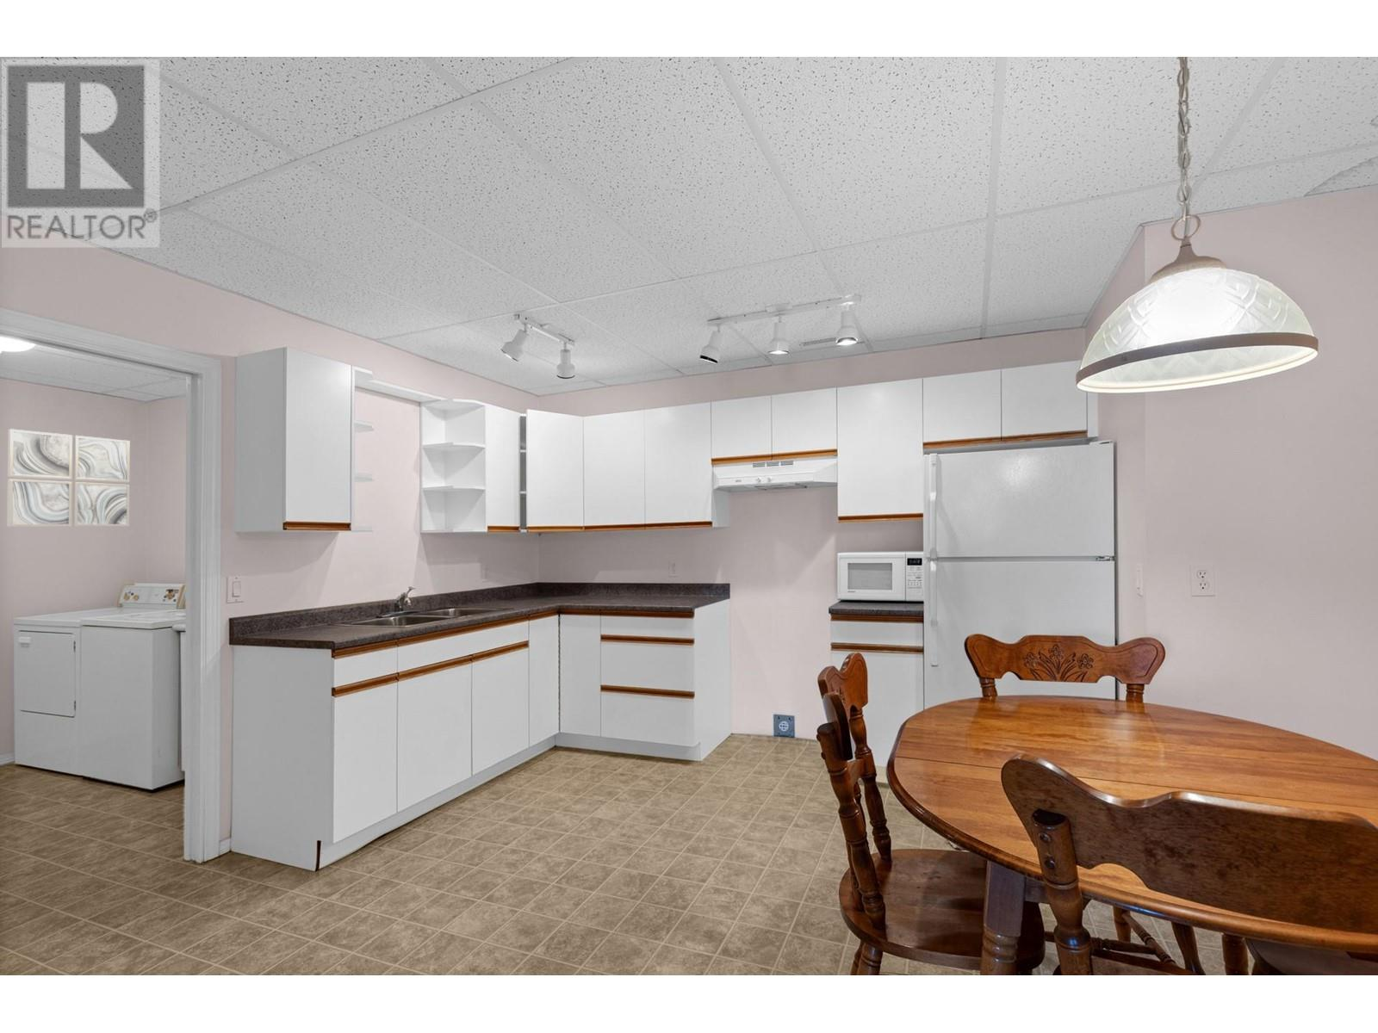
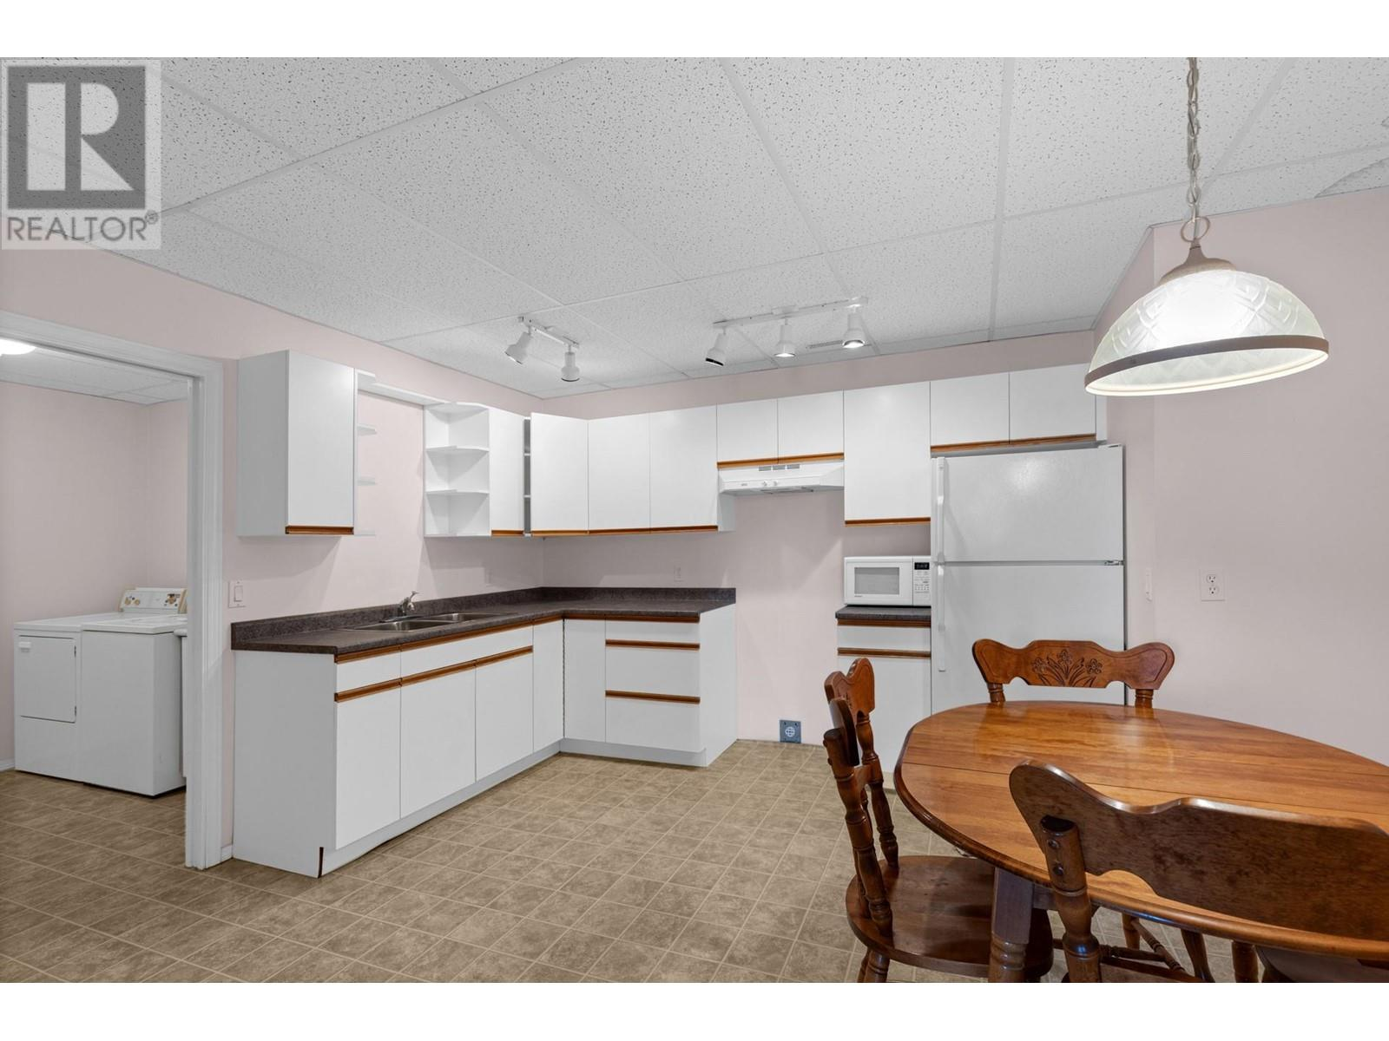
- wall art [7,428,131,527]
